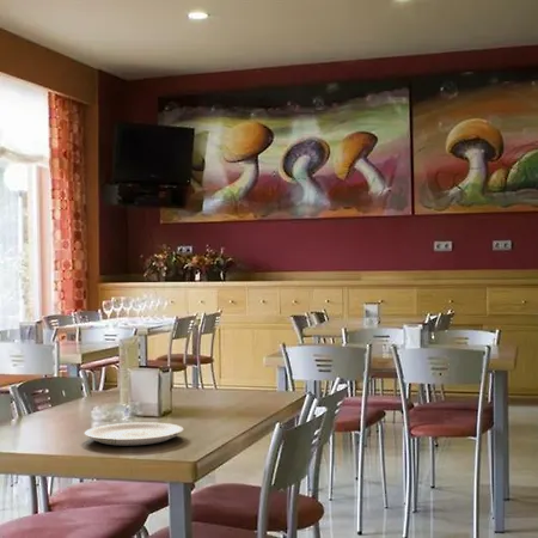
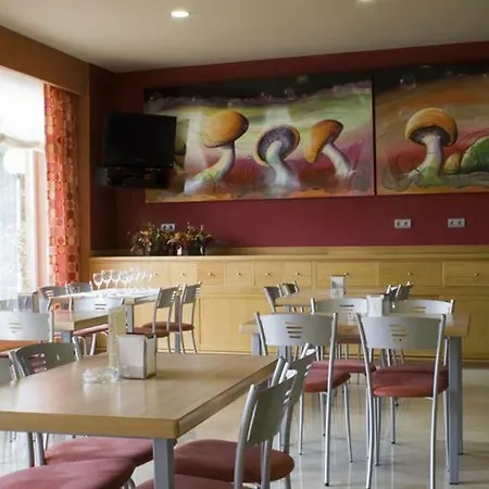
- plate [84,421,184,446]
